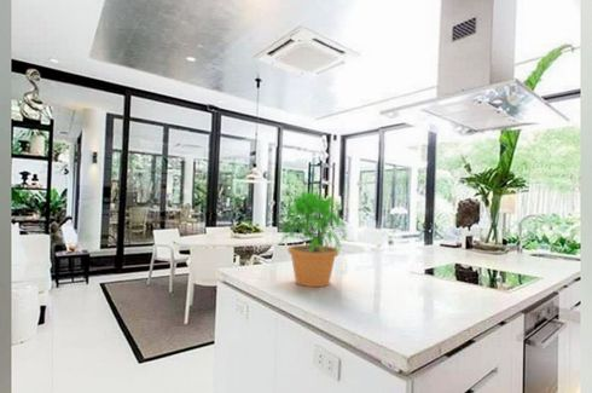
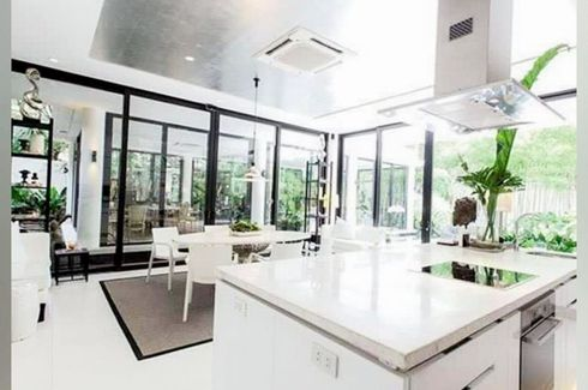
- potted plant [275,187,348,288]
